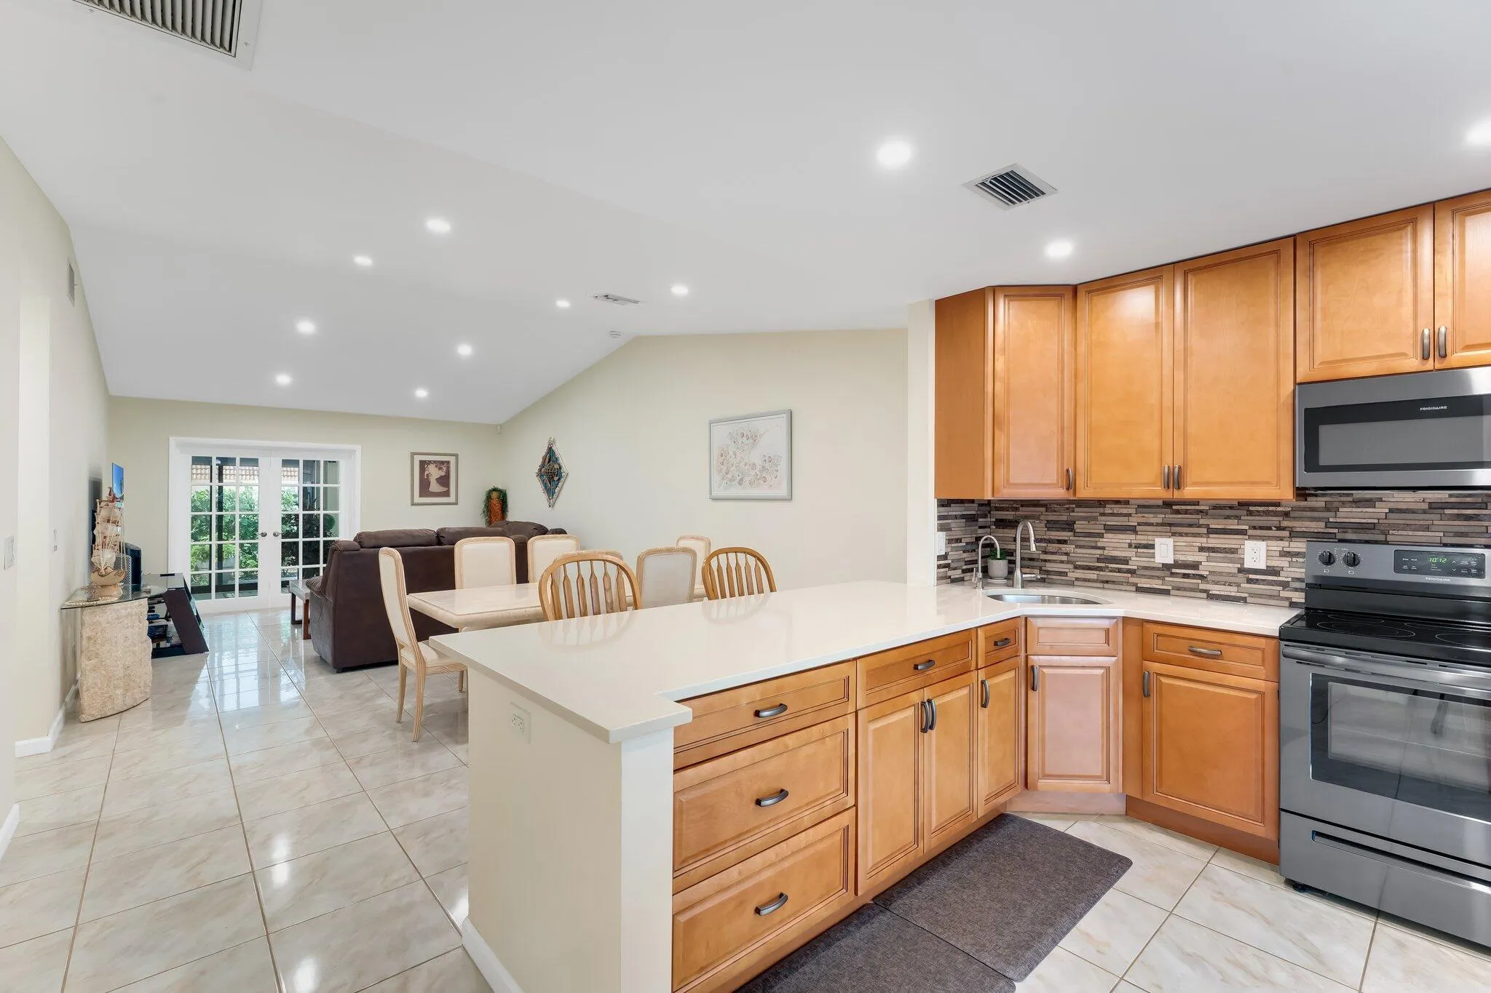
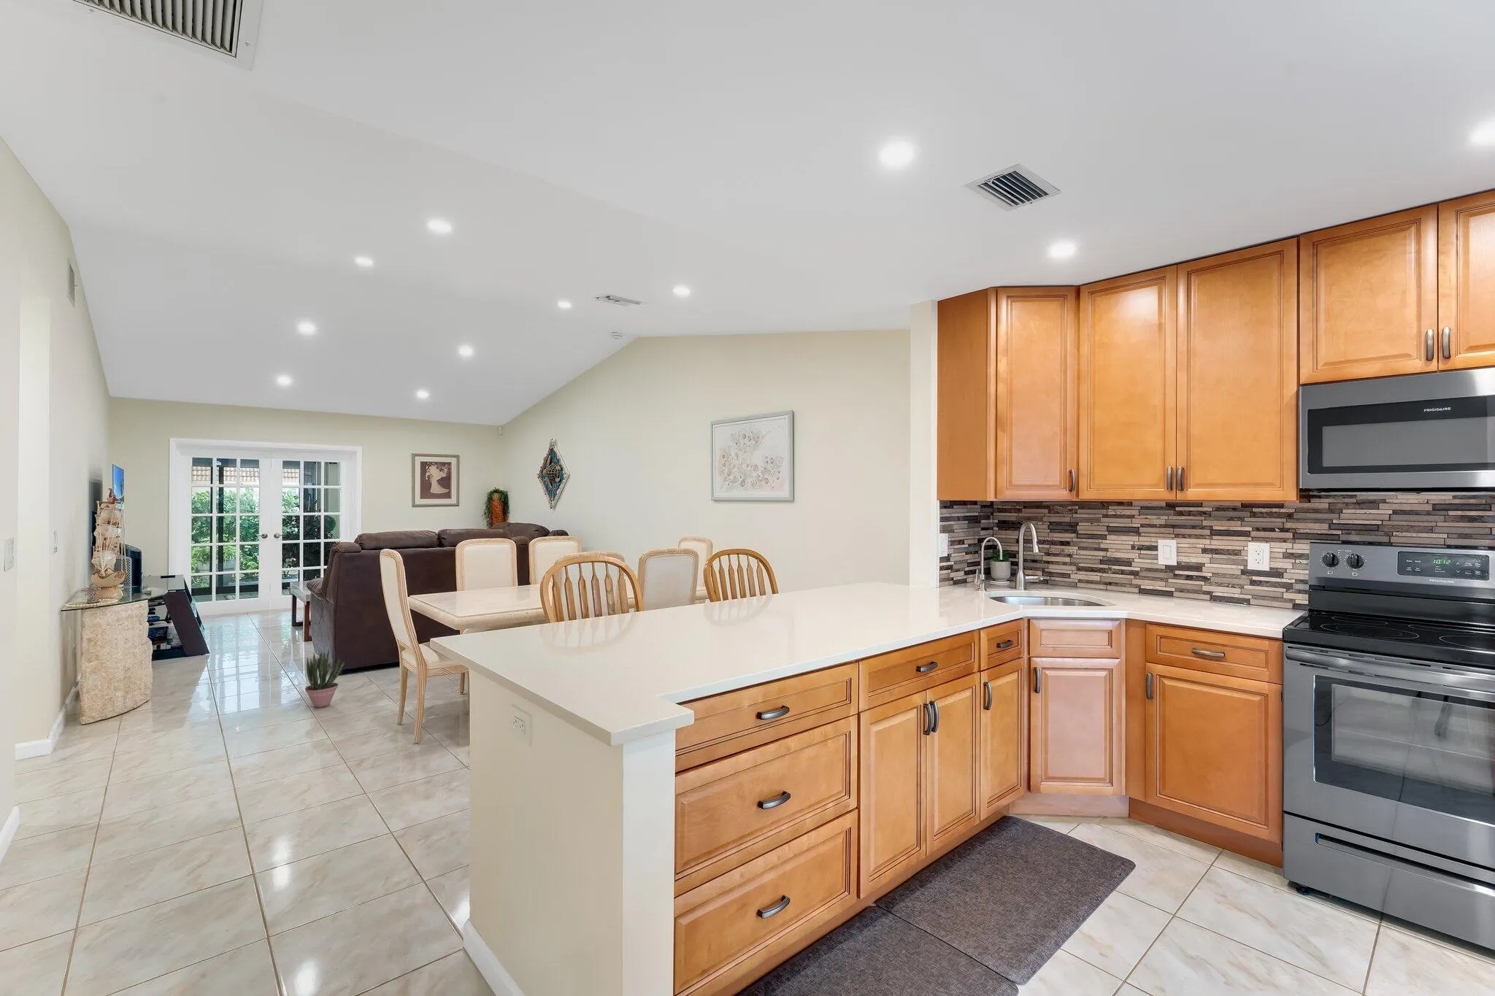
+ potted plant [305,648,346,708]
